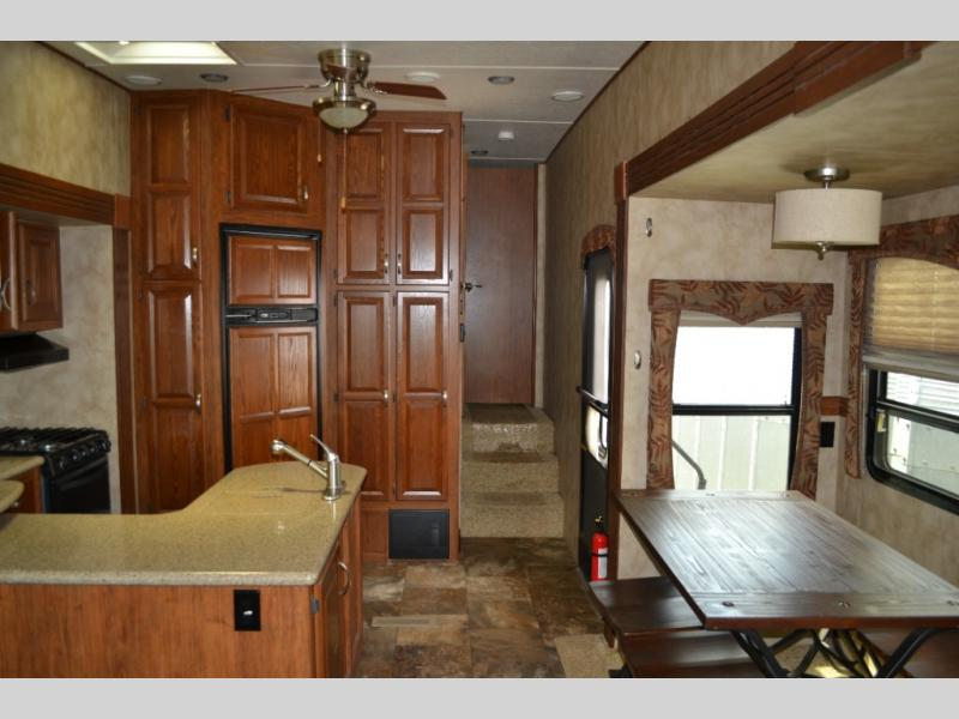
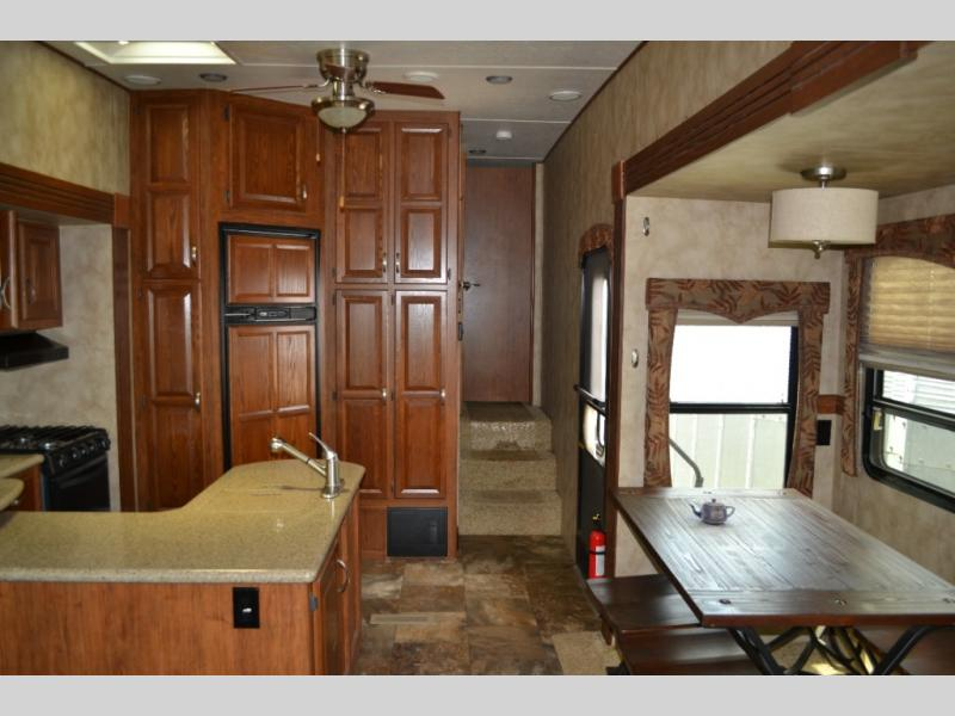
+ teapot [688,498,735,525]
